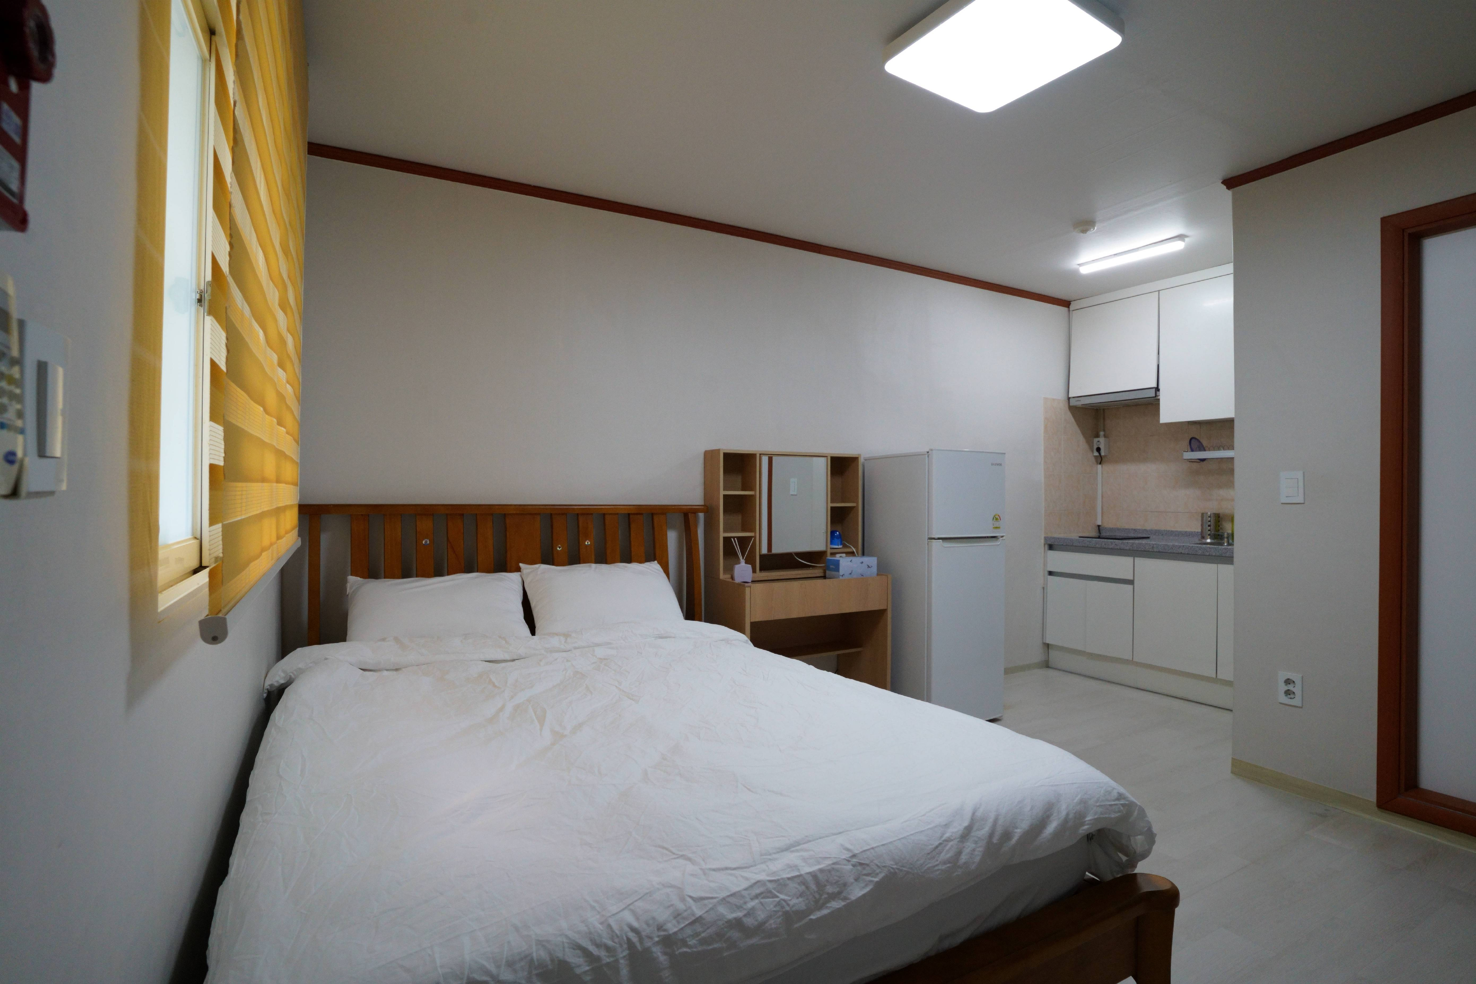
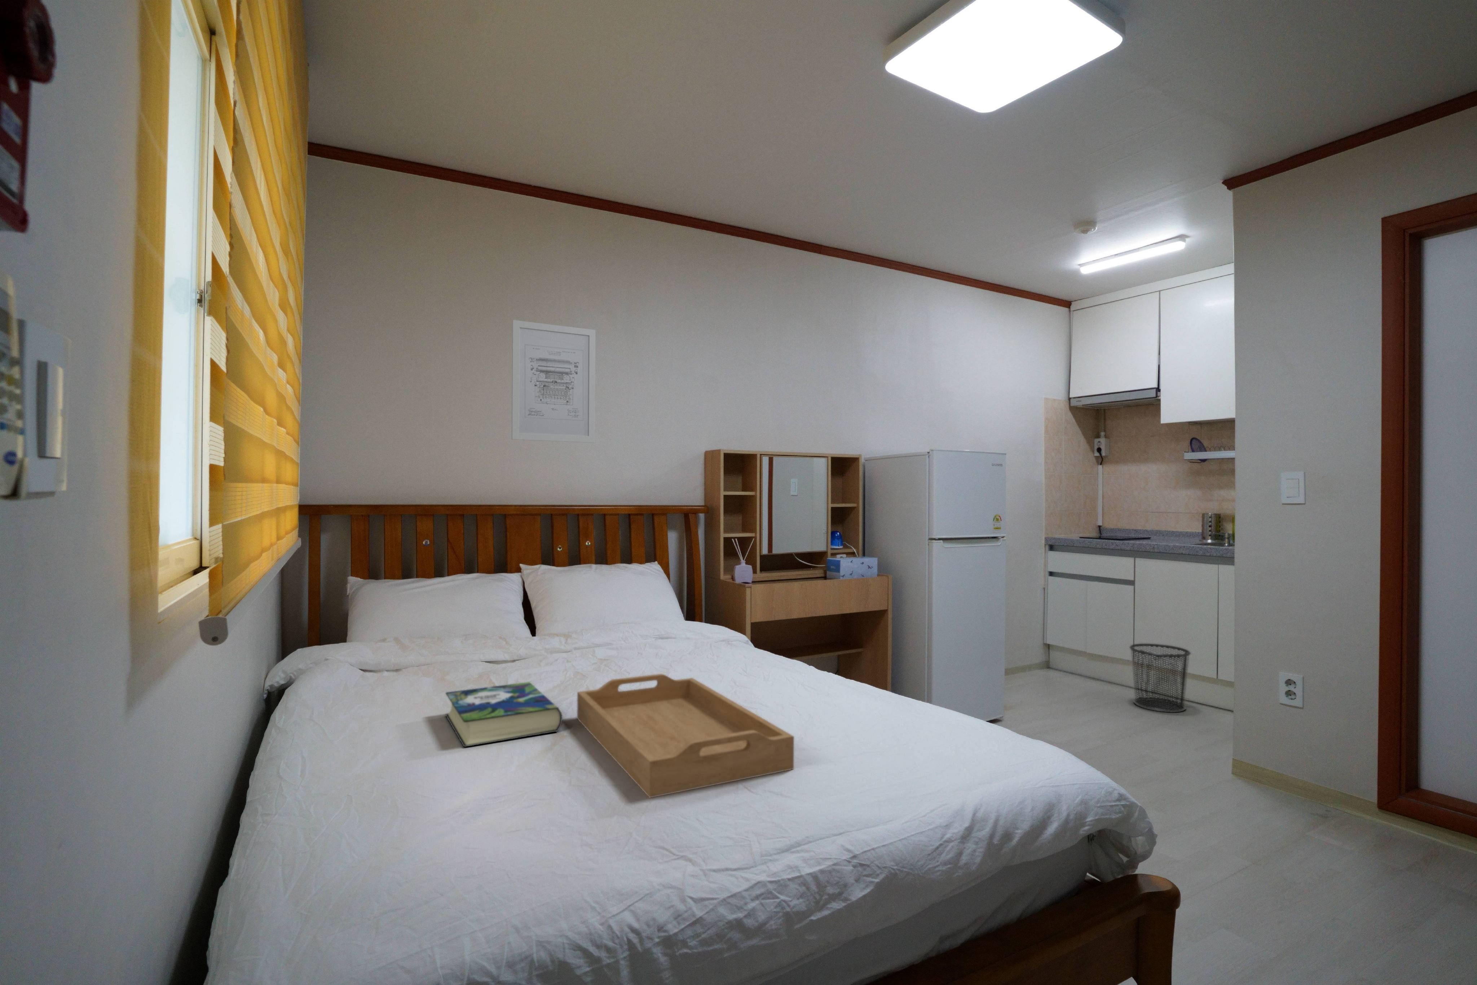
+ serving tray [577,674,795,798]
+ book [445,682,563,748]
+ waste bin [1129,643,1191,712]
+ wall art [511,320,596,443]
